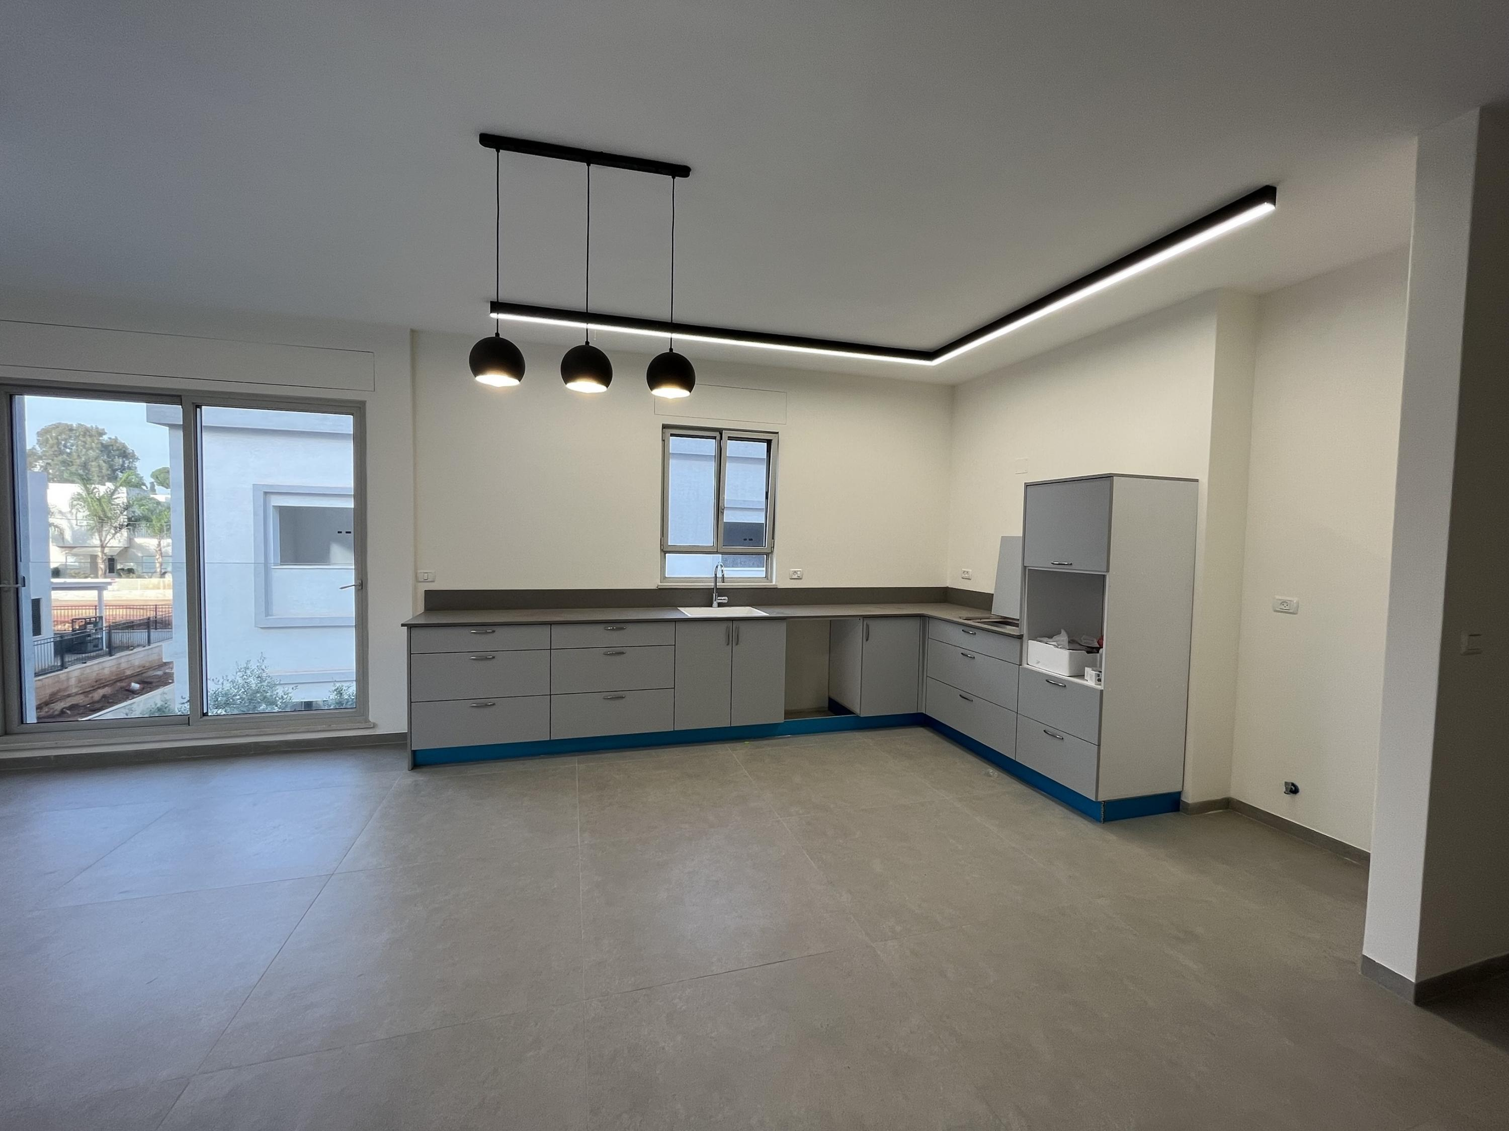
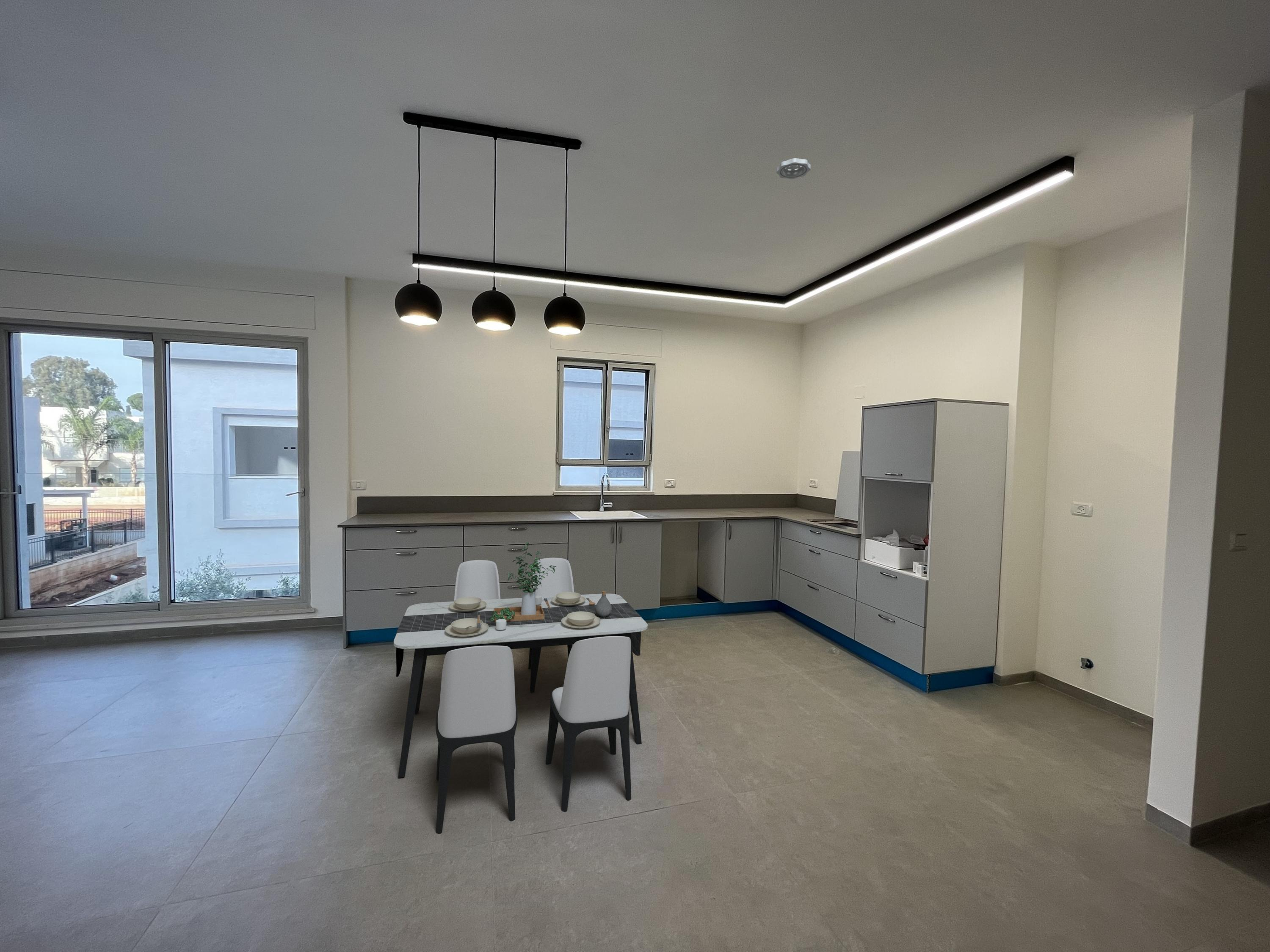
+ dining table [393,542,648,834]
+ smoke detector [776,158,811,179]
